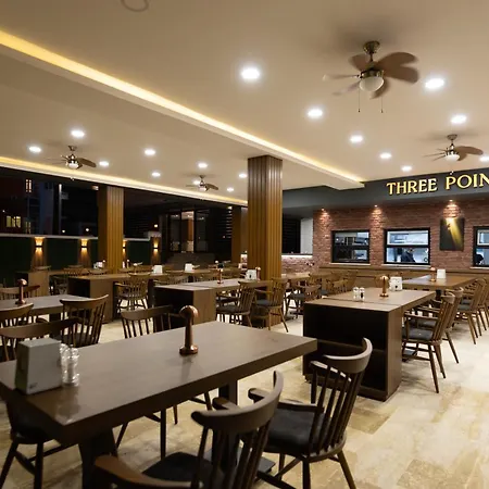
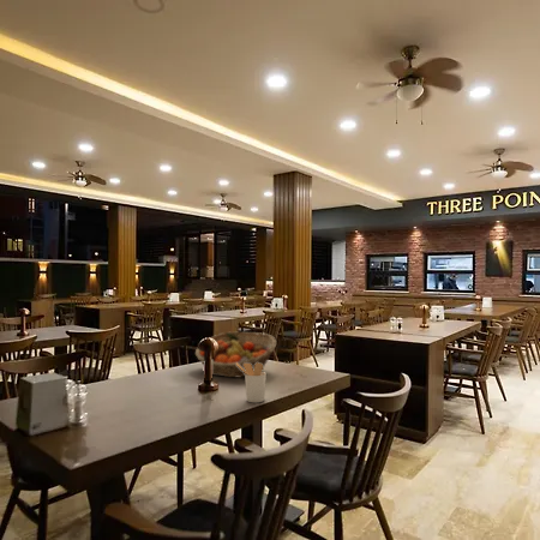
+ fruit basket [194,331,277,379]
+ utensil holder [236,362,268,403]
